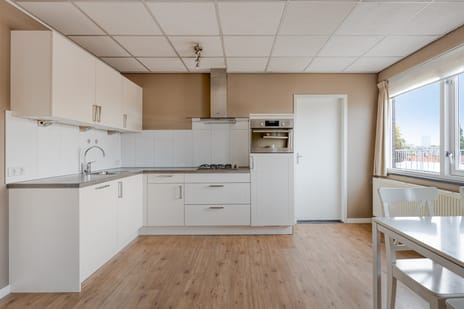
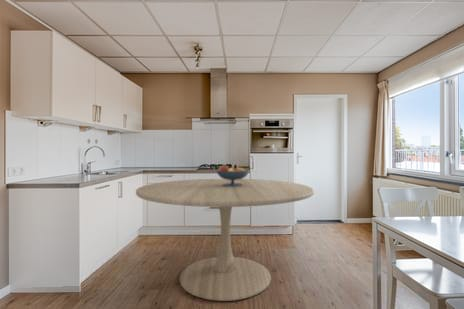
+ fruit bowl [215,164,250,187]
+ dining table [135,178,315,302]
